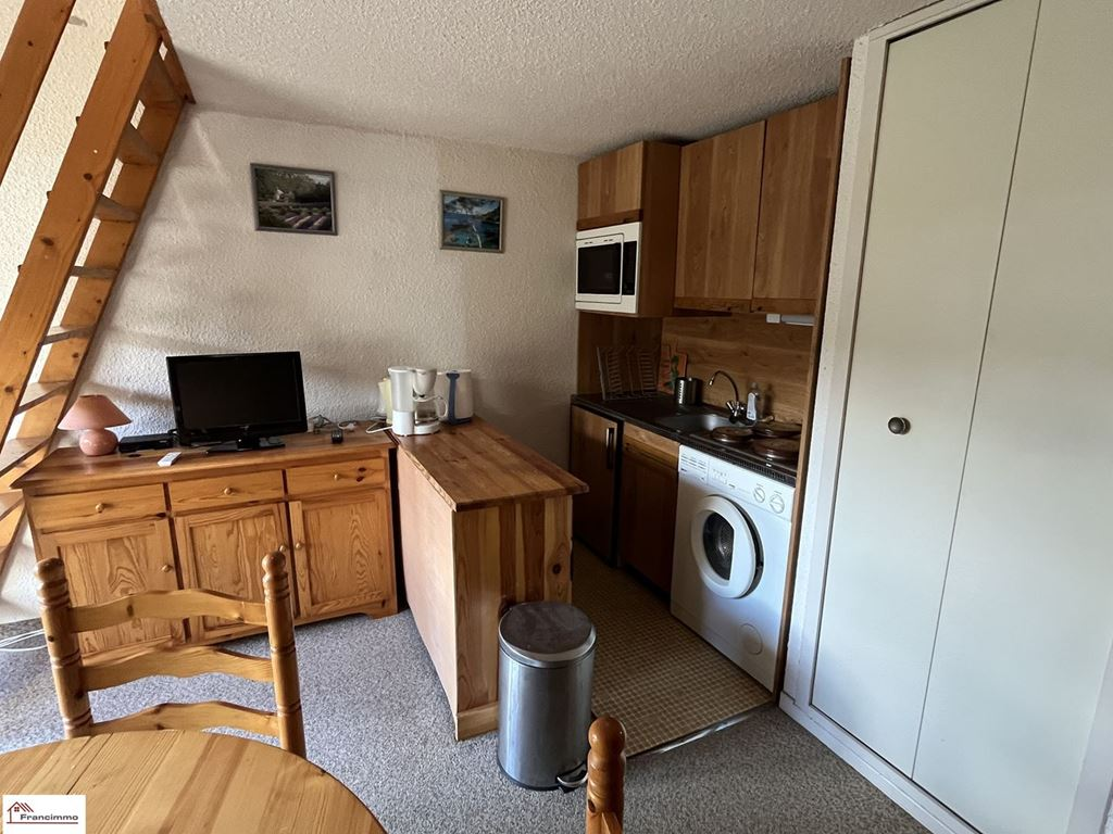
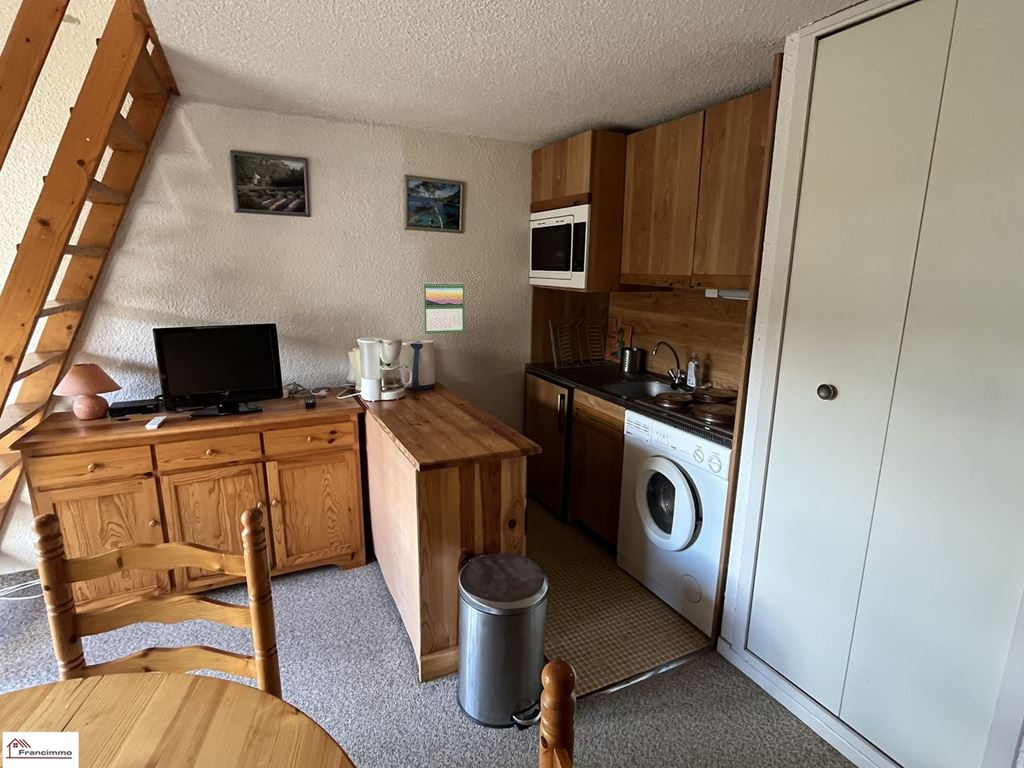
+ calendar [423,280,466,335]
